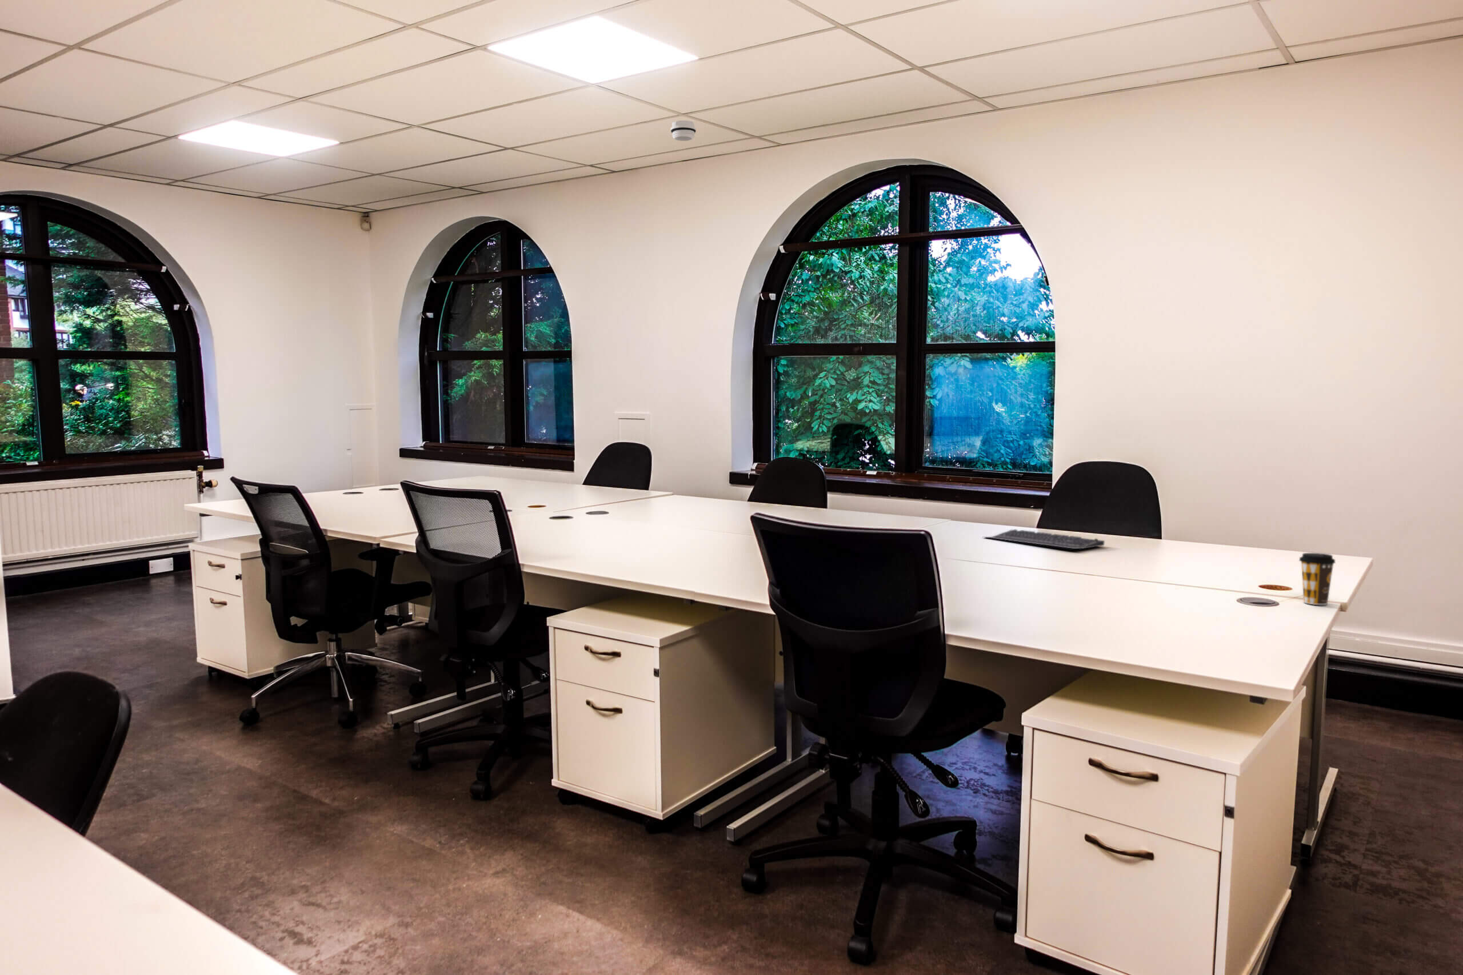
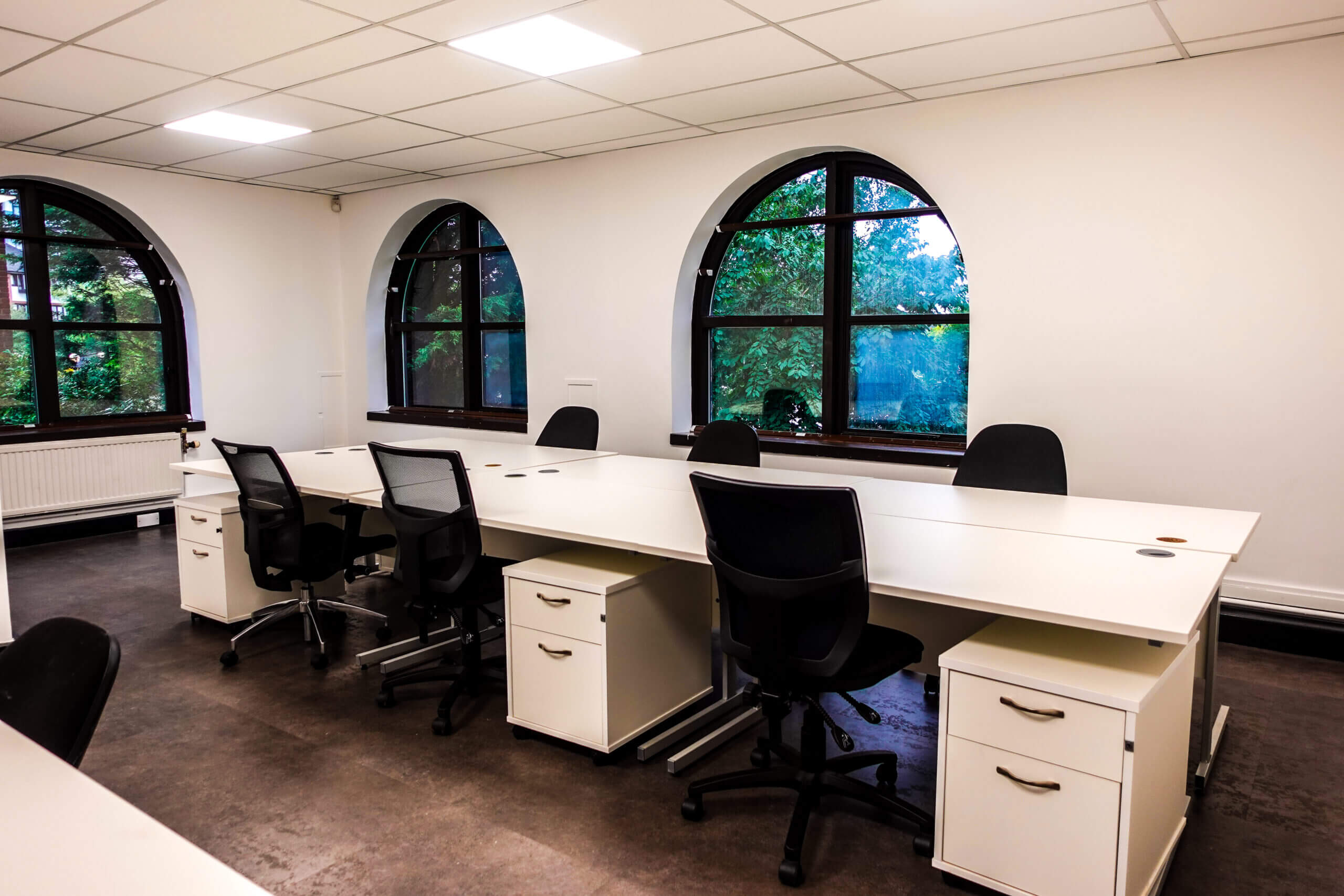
- coffee cup [1299,553,1336,605]
- smoke detector [669,120,697,141]
- keyboard [982,529,1105,550]
